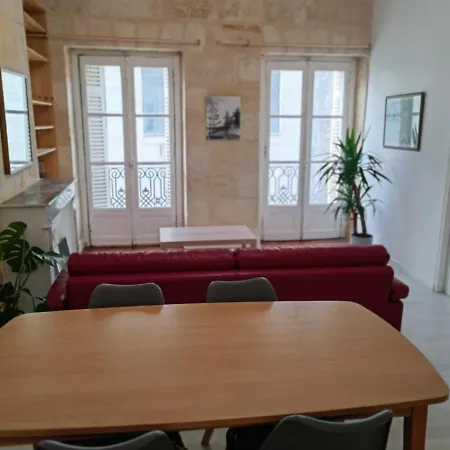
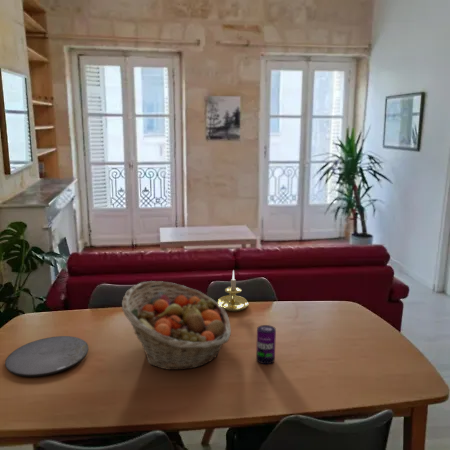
+ plate [4,335,89,378]
+ fruit basket [121,280,232,371]
+ candle holder [217,269,249,313]
+ beverage can [255,324,277,365]
